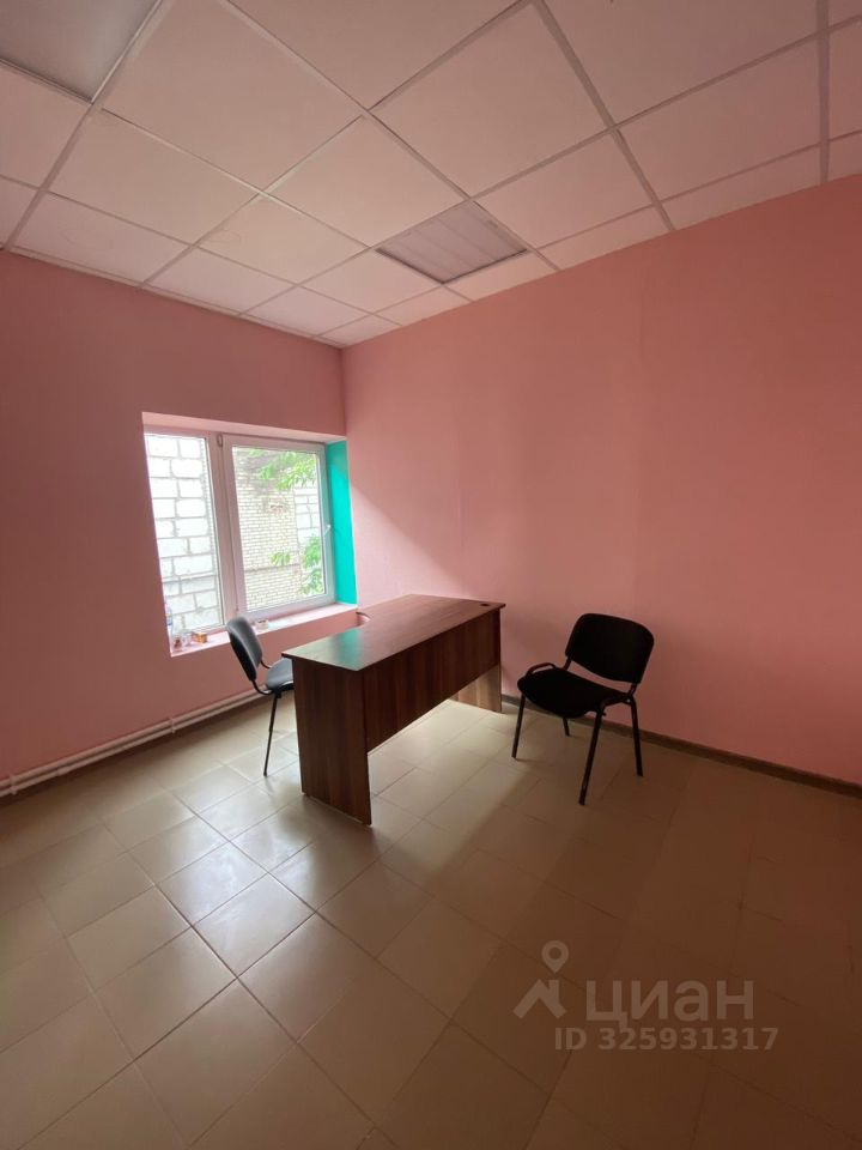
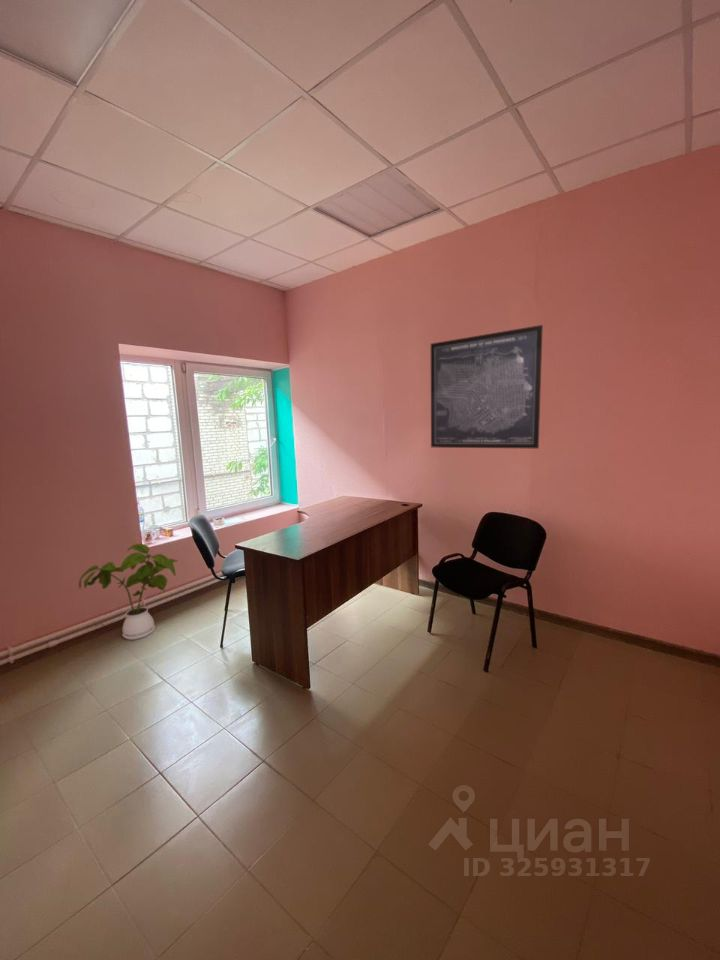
+ wall art [430,324,544,450]
+ house plant [78,543,178,641]
